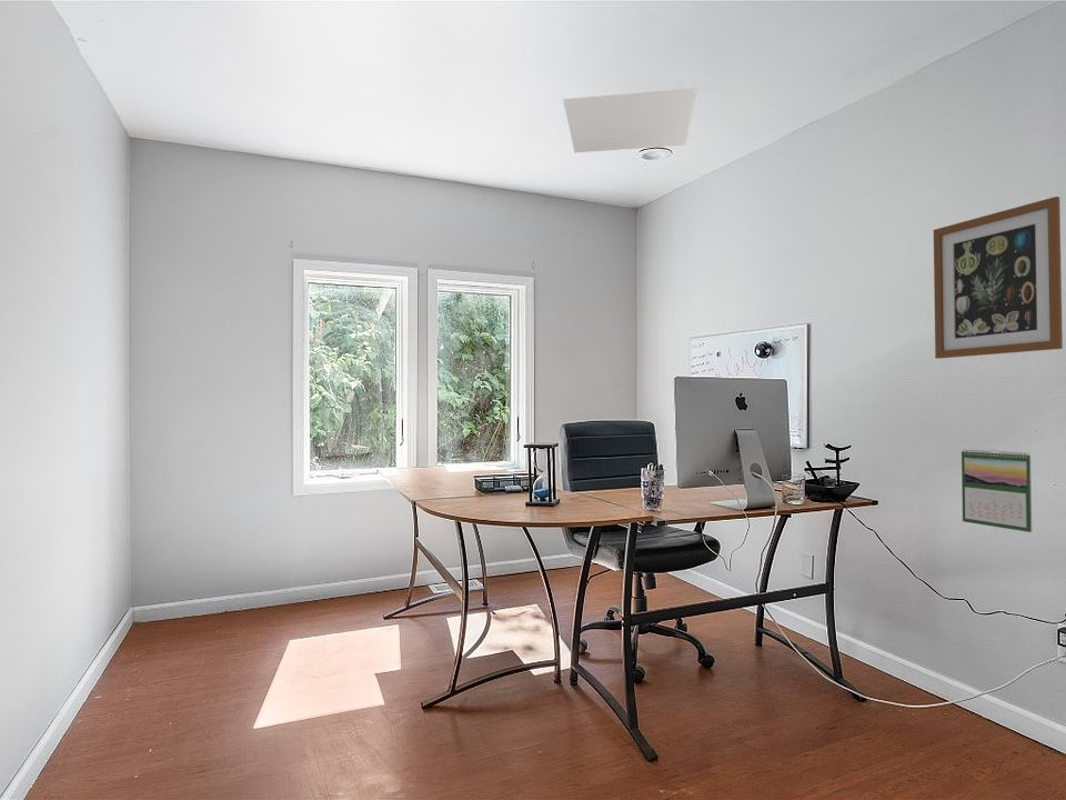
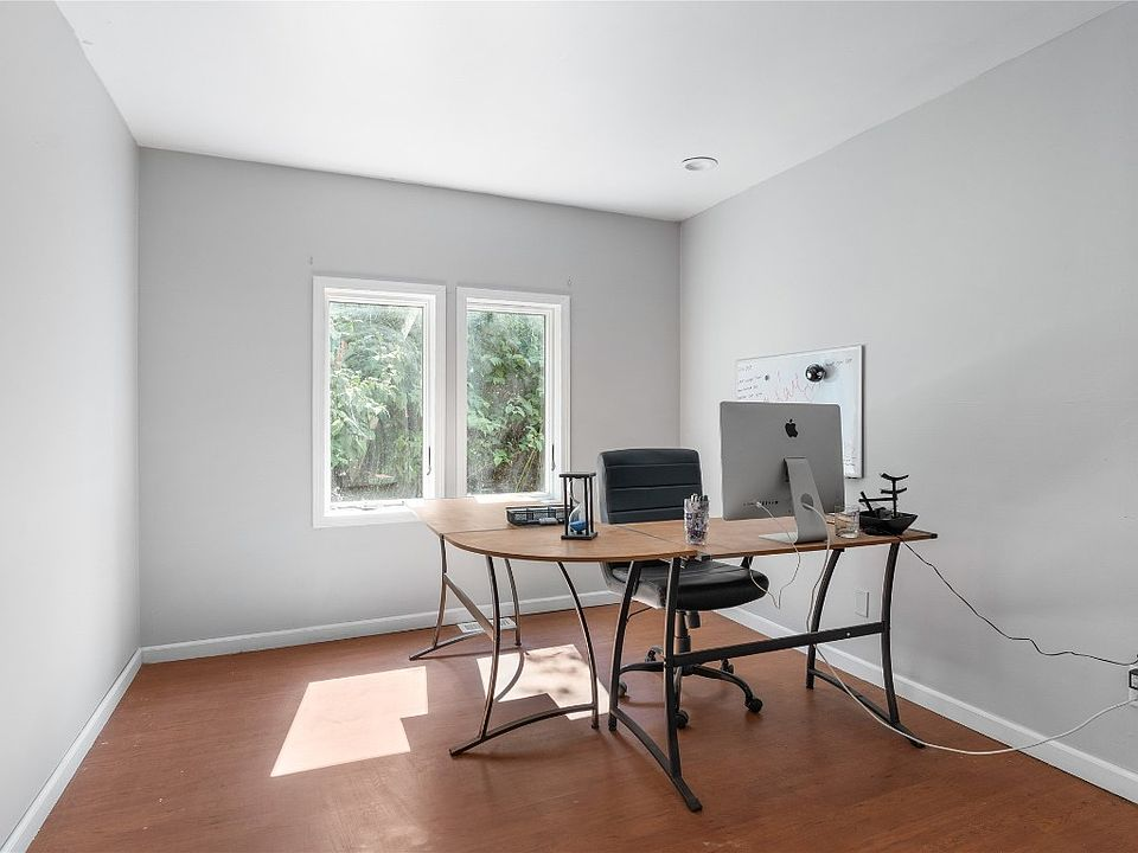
- ceiling light [562,87,698,153]
- wall art [933,196,1064,360]
- calendar [961,449,1033,533]
